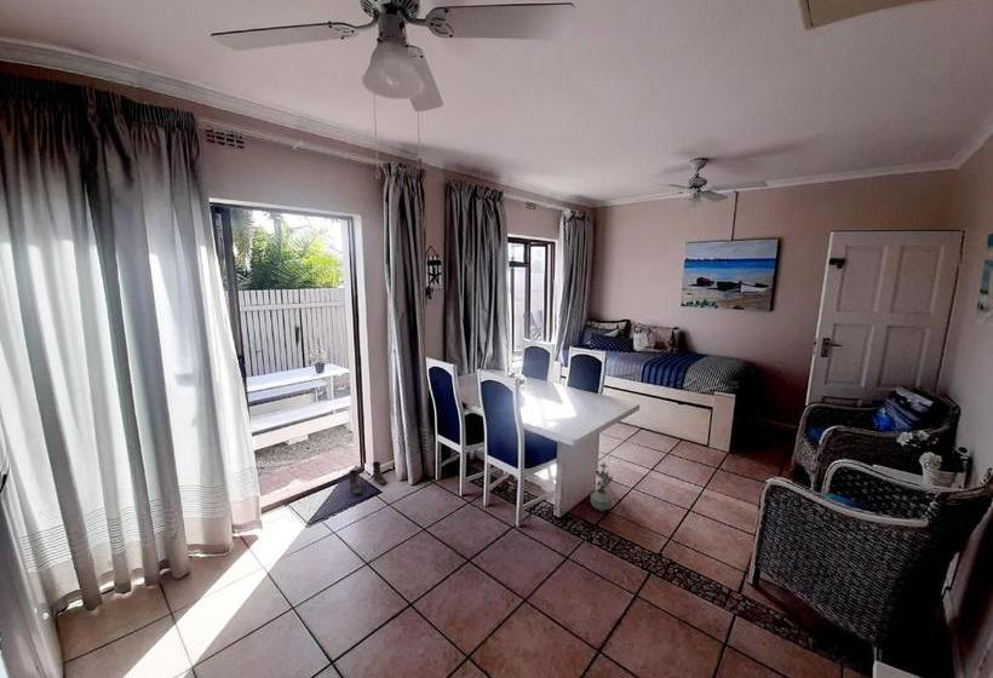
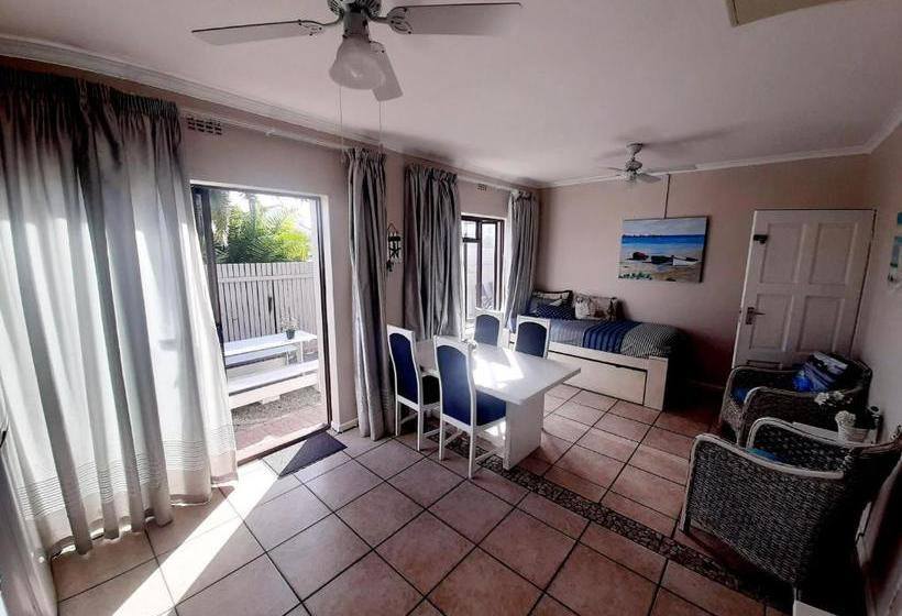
- potted plant [590,461,614,513]
- boots [348,460,388,496]
